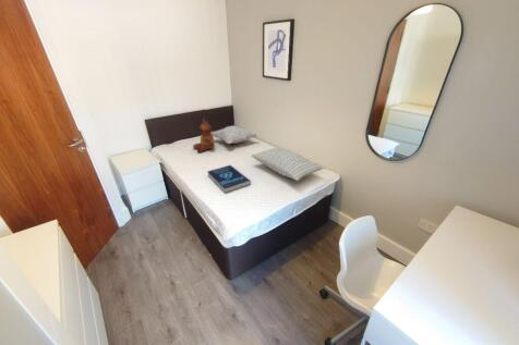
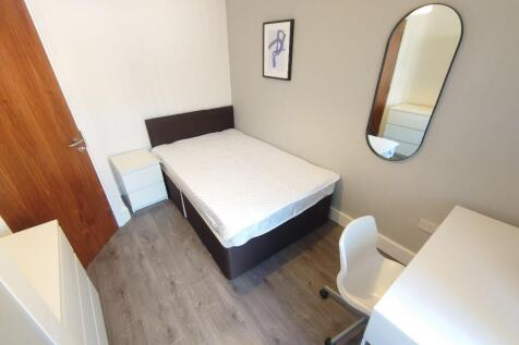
- pillow [251,146,325,182]
- book [206,164,252,195]
- teddy bear [192,118,216,153]
- decorative pillow [210,125,258,145]
